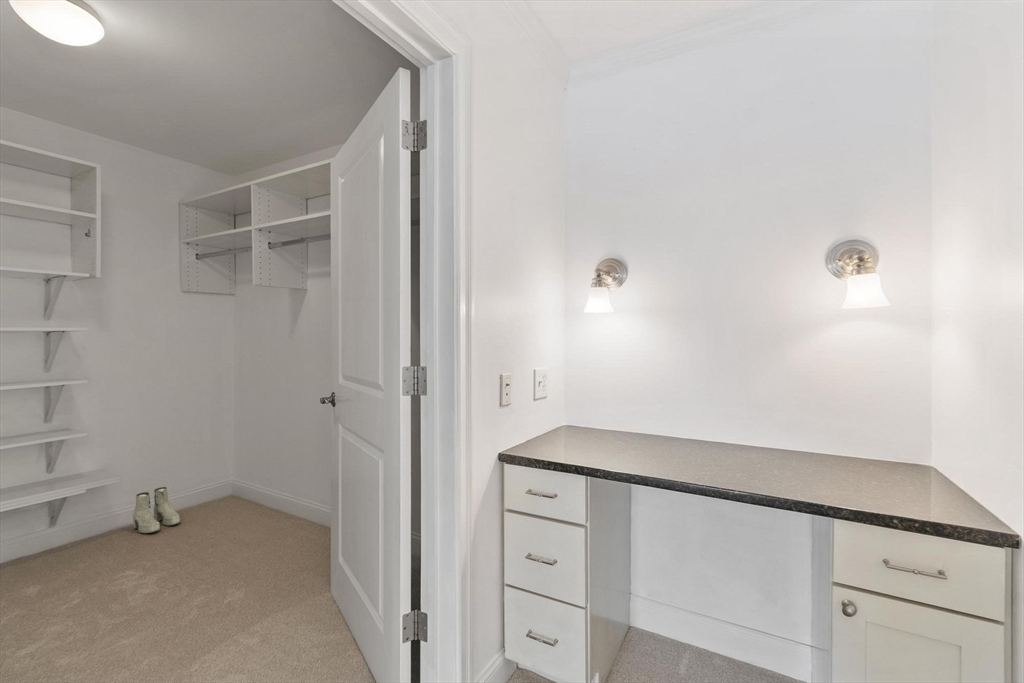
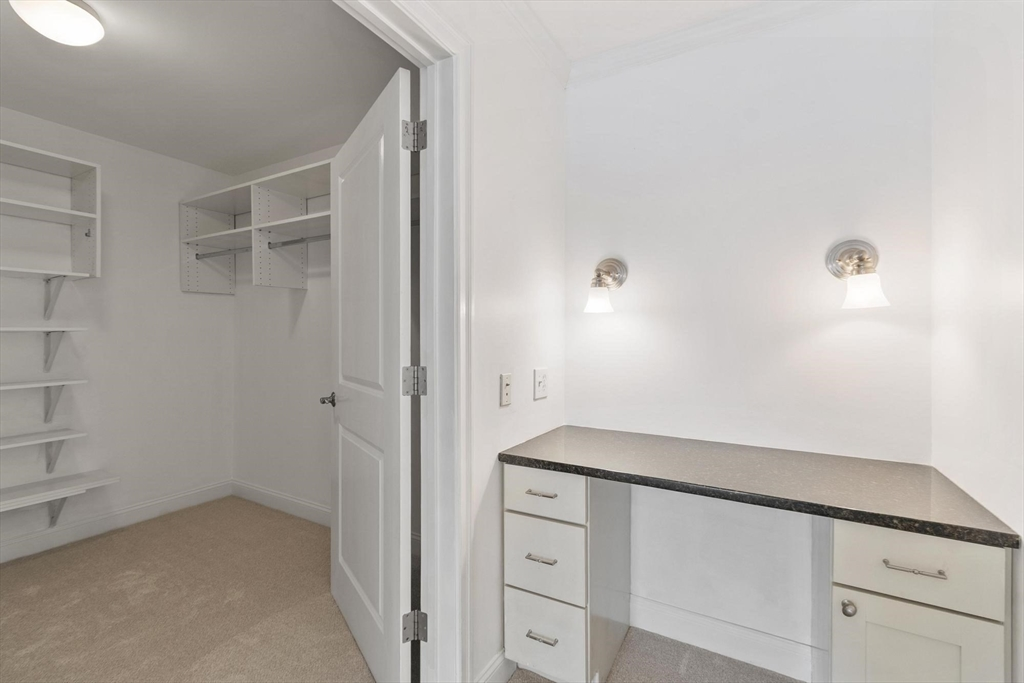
- boots [132,486,181,534]
